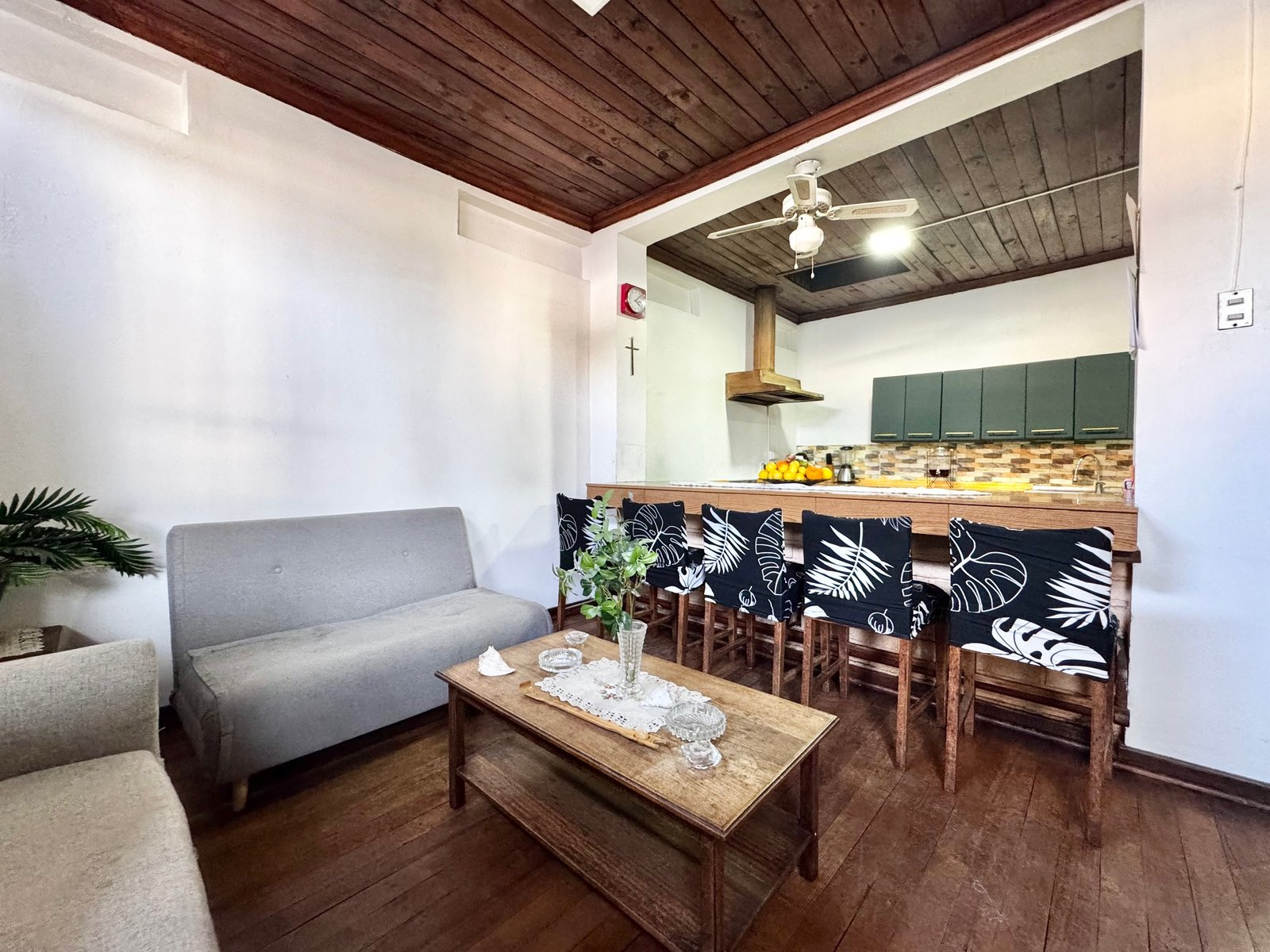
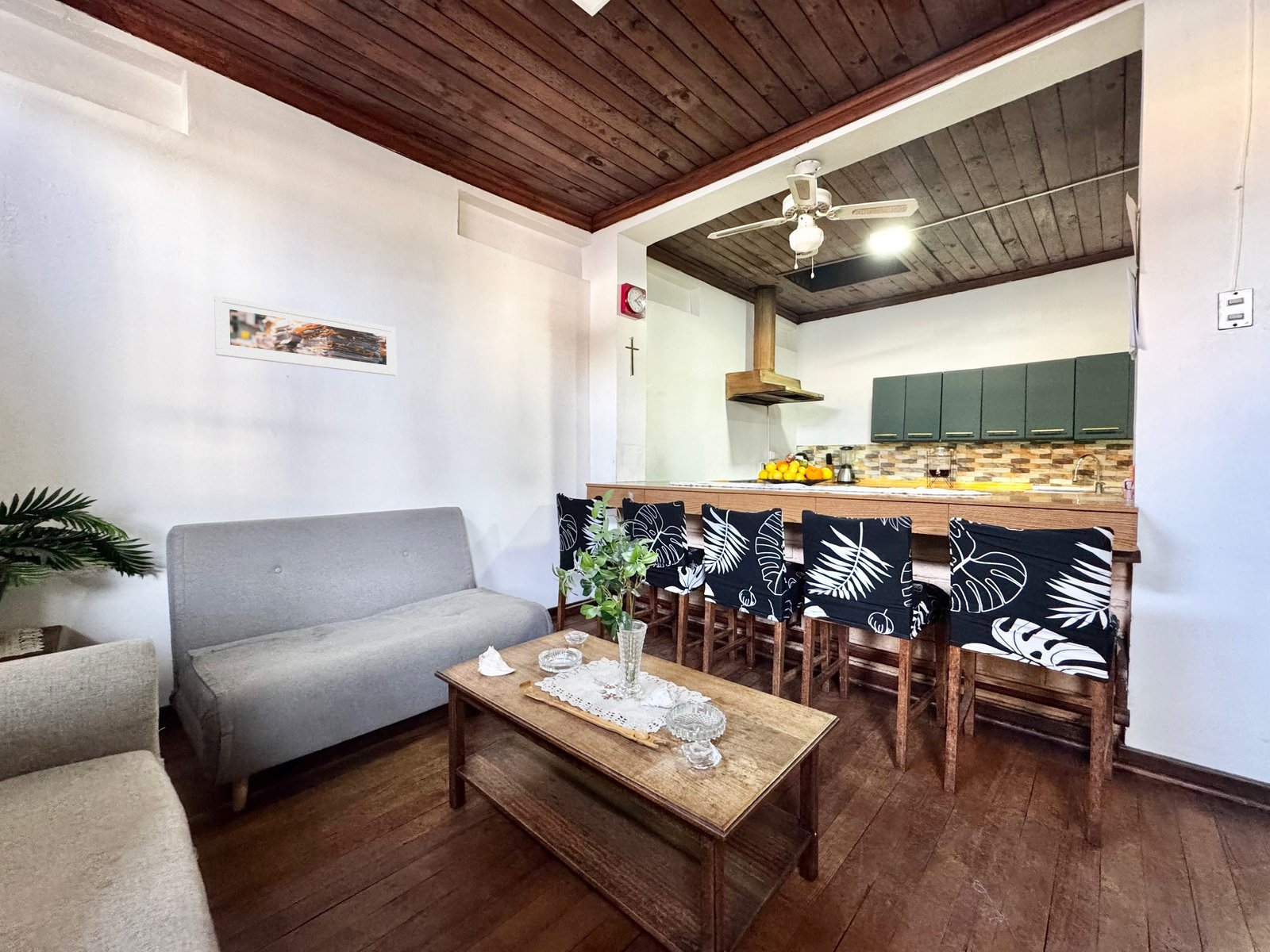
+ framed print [214,294,397,376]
